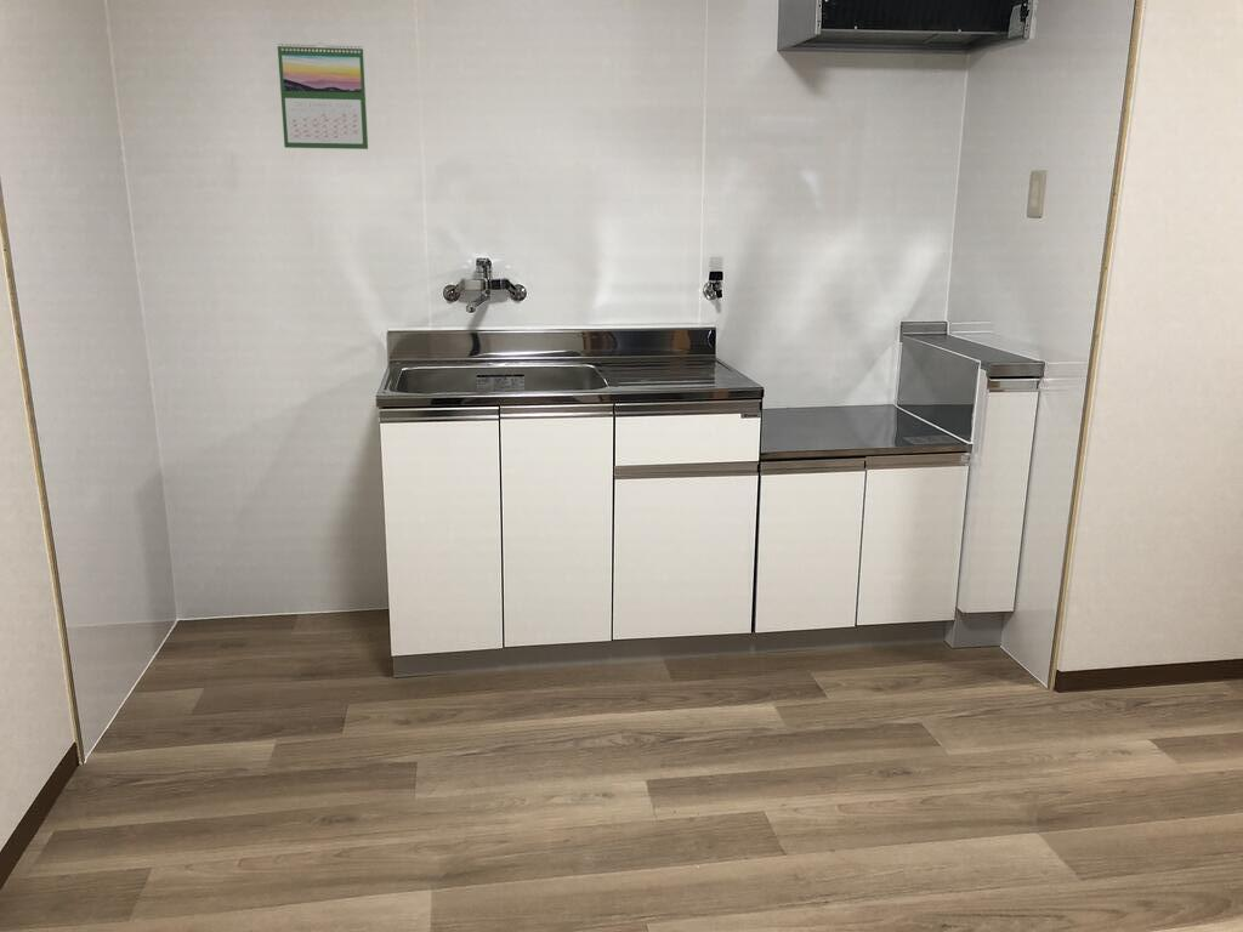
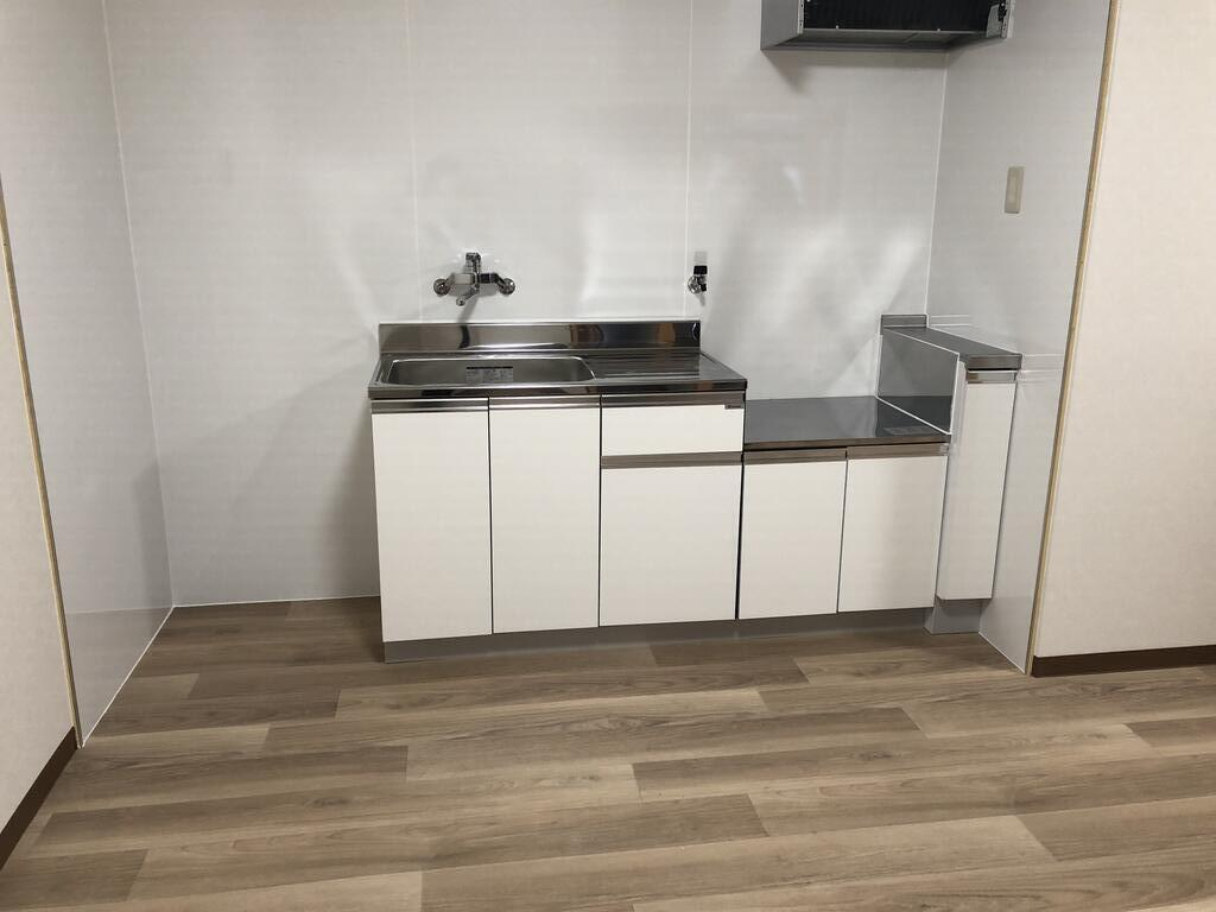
- calendar [277,41,369,150]
